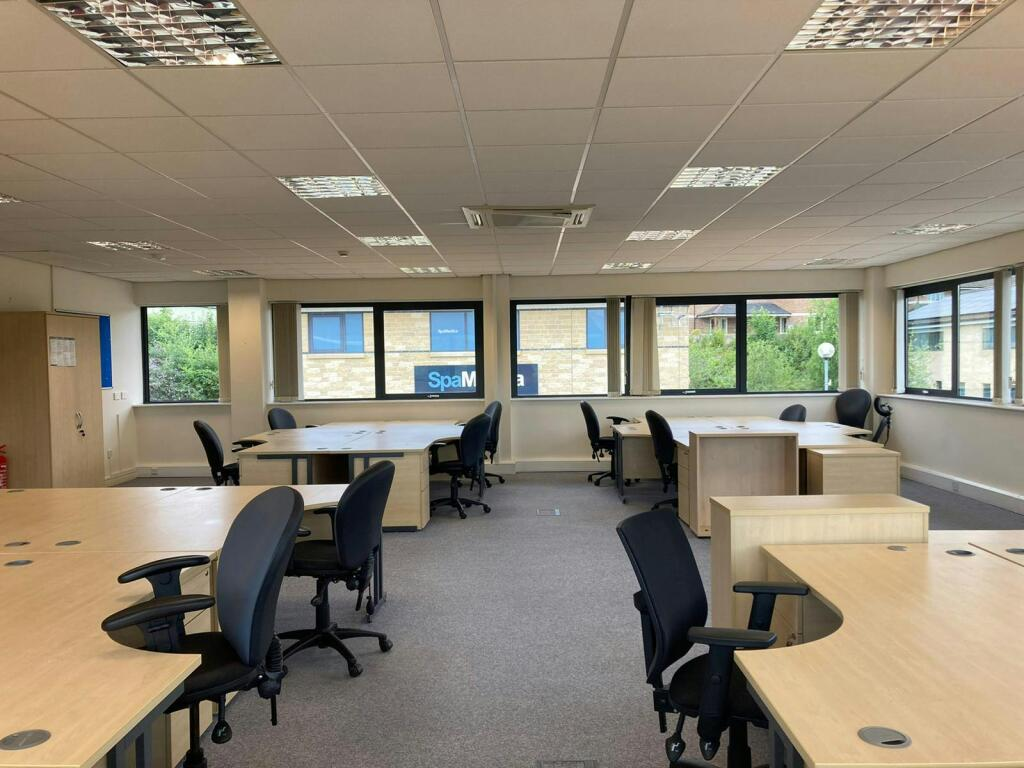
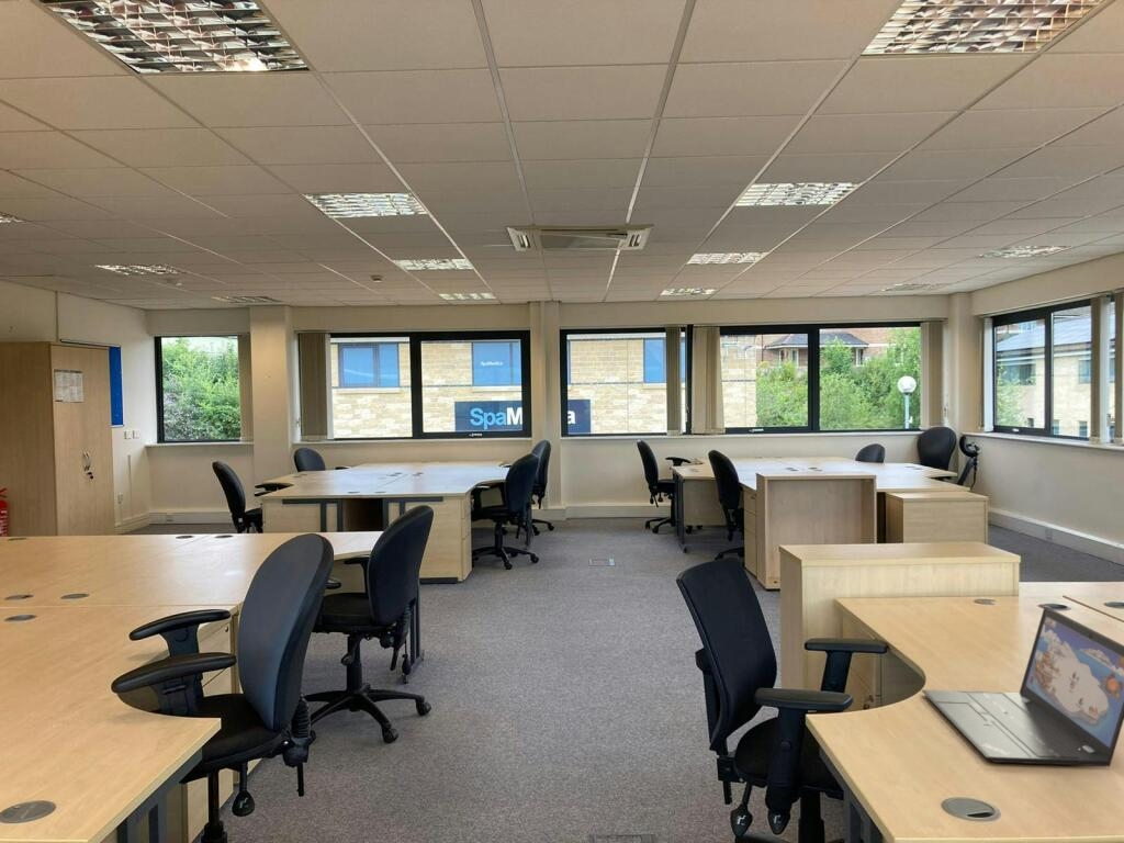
+ laptop [920,606,1124,767]
